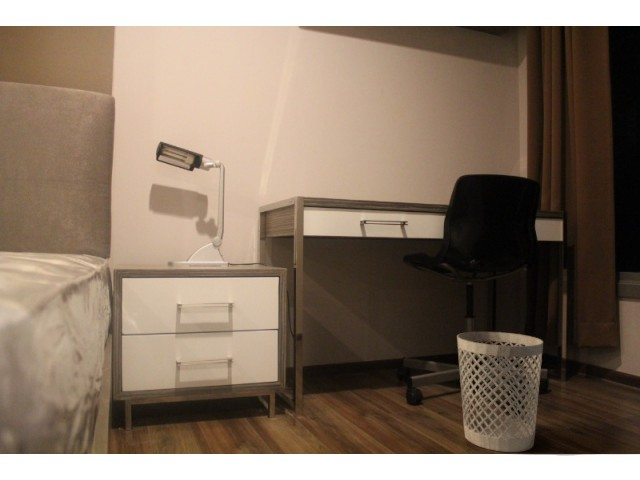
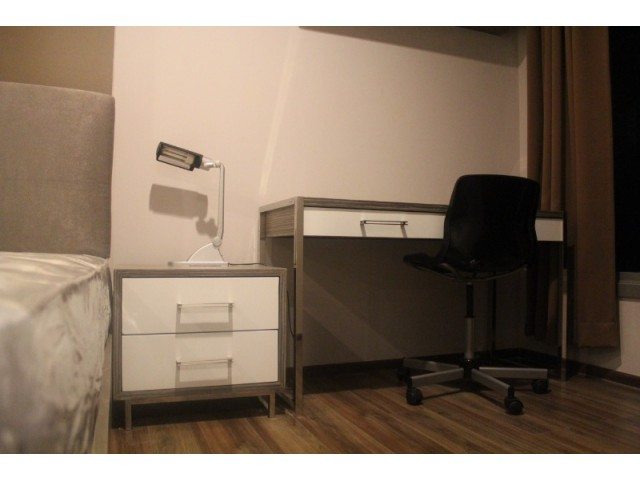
- wastebasket [456,331,544,453]
